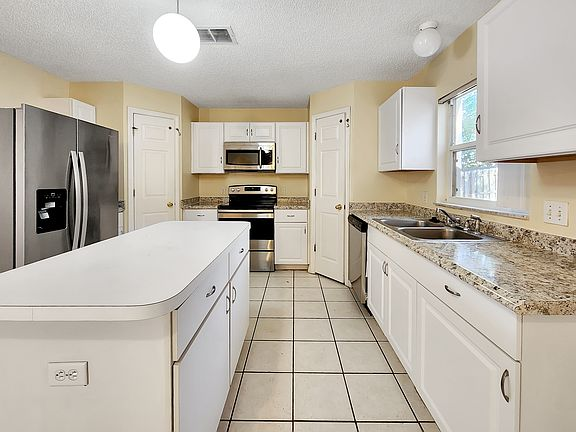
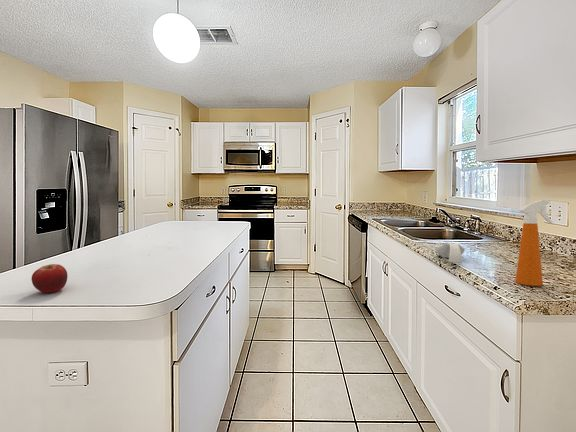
+ spoon rest [433,242,466,264]
+ fruit [31,263,69,294]
+ spray bottle [514,199,555,287]
